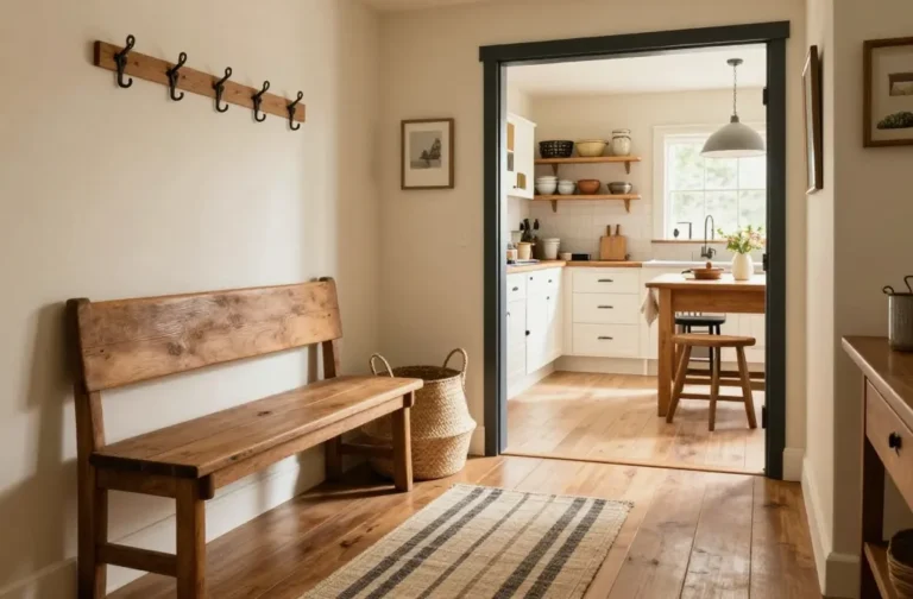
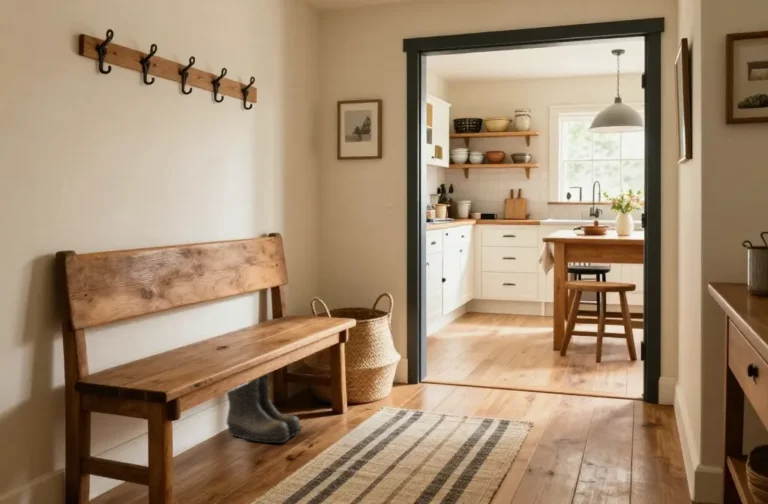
+ boots [225,373,304,444]
